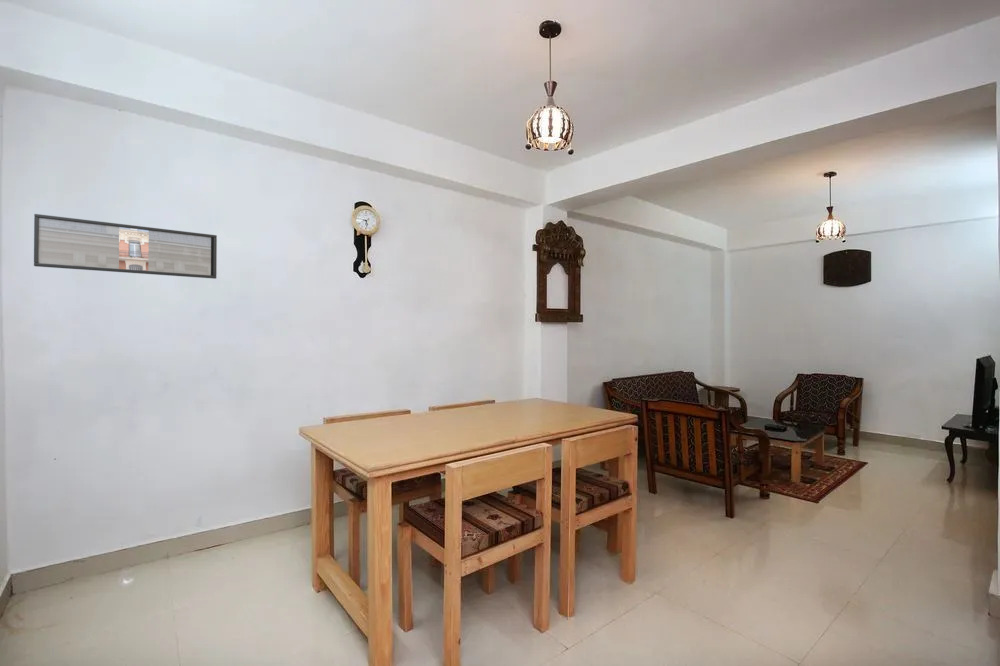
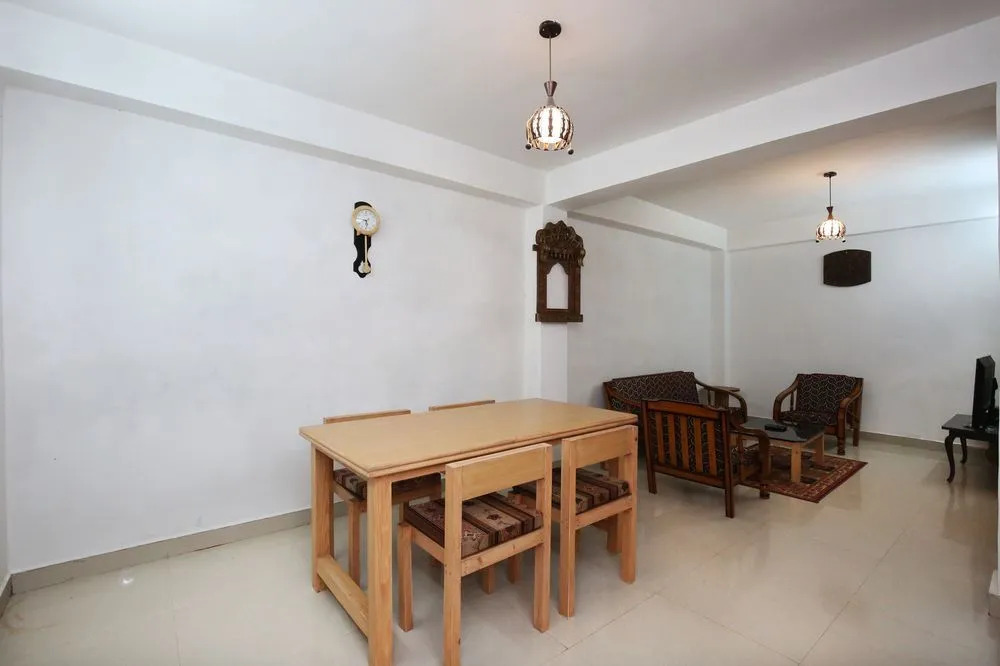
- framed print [33,213,218,280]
